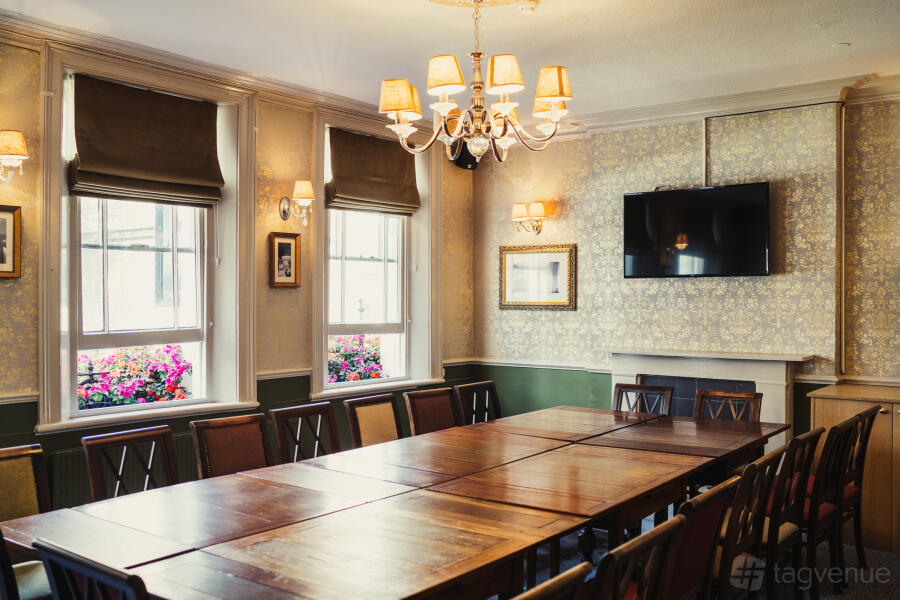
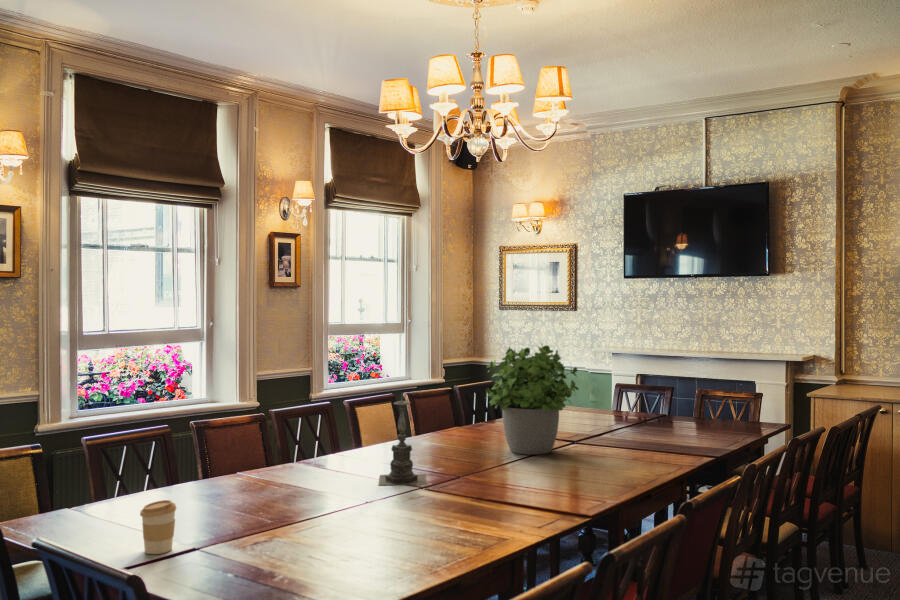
+ candle holder [378,393,427,486]
+ potted plant [484,341,580,456]
+ coffee cup [139,499,177,555]
